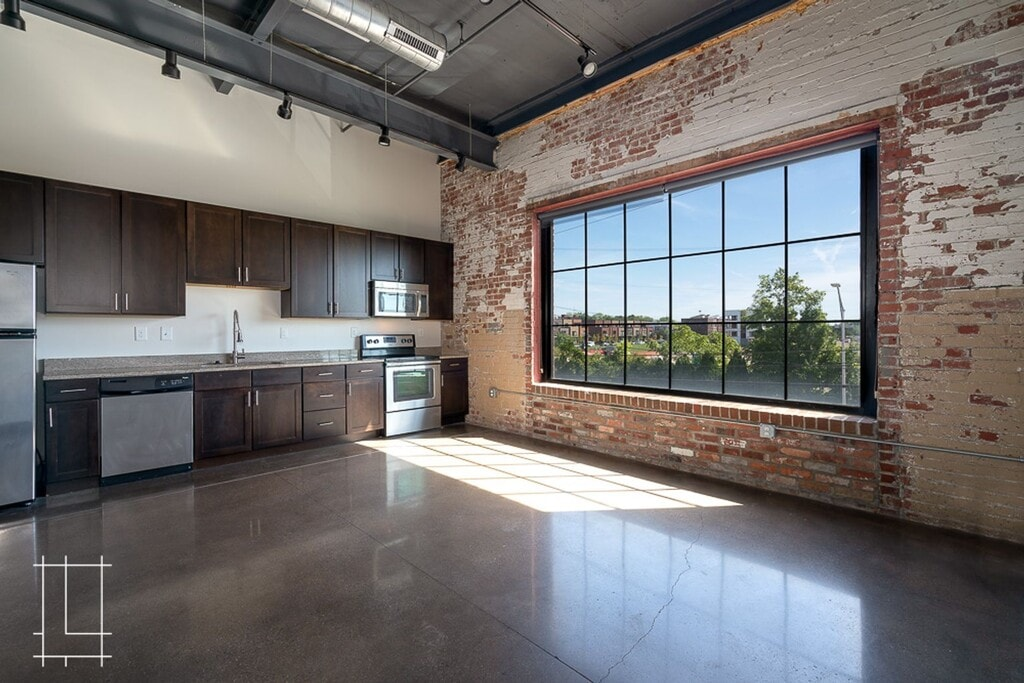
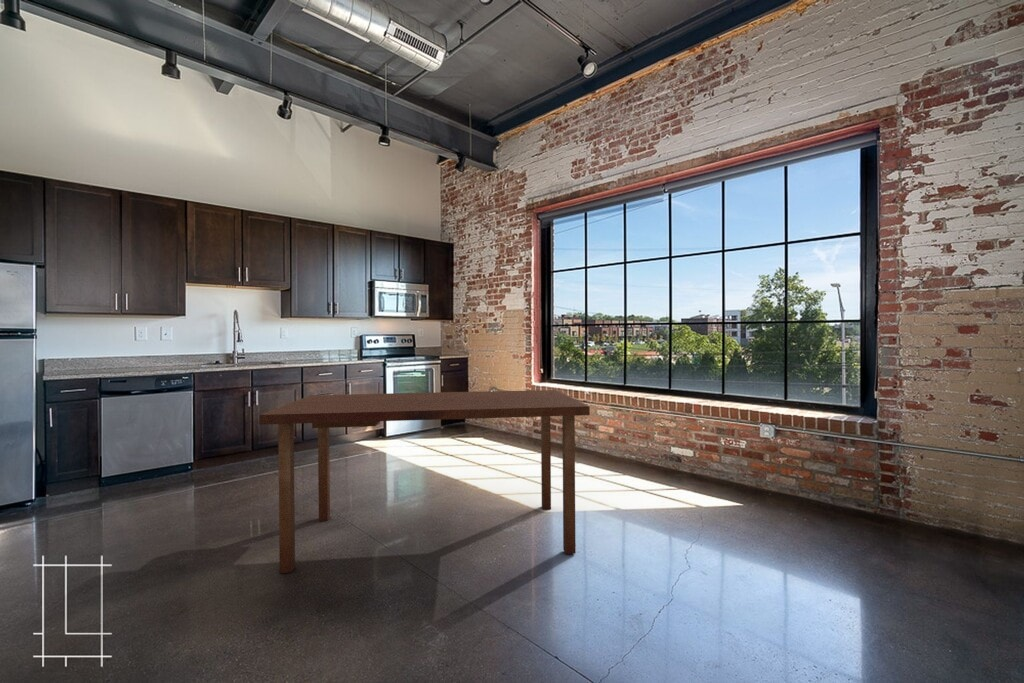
+ desk [258,389,591,574]
